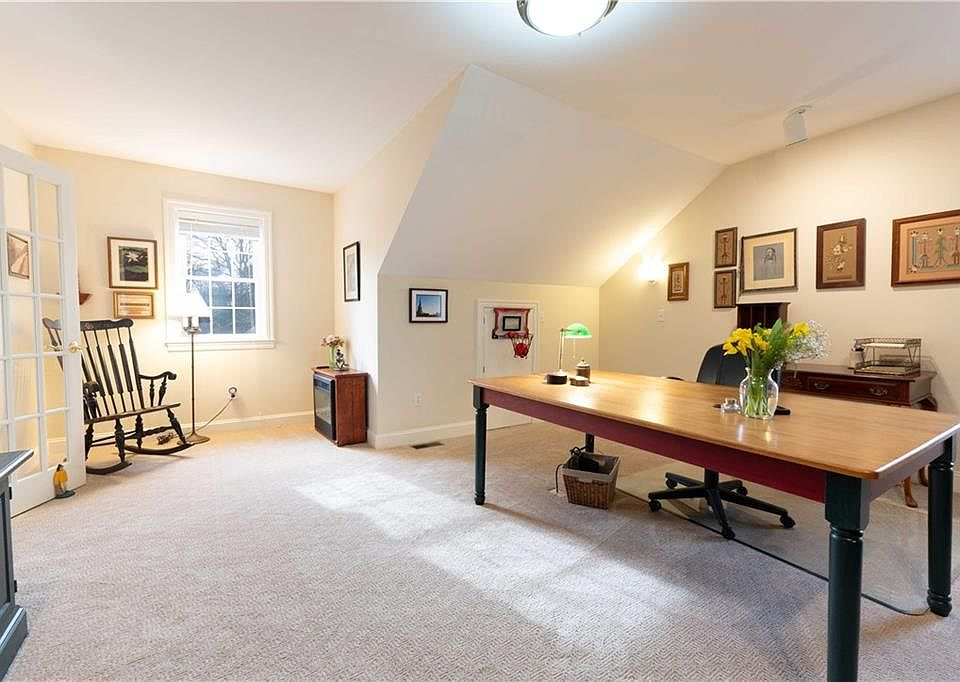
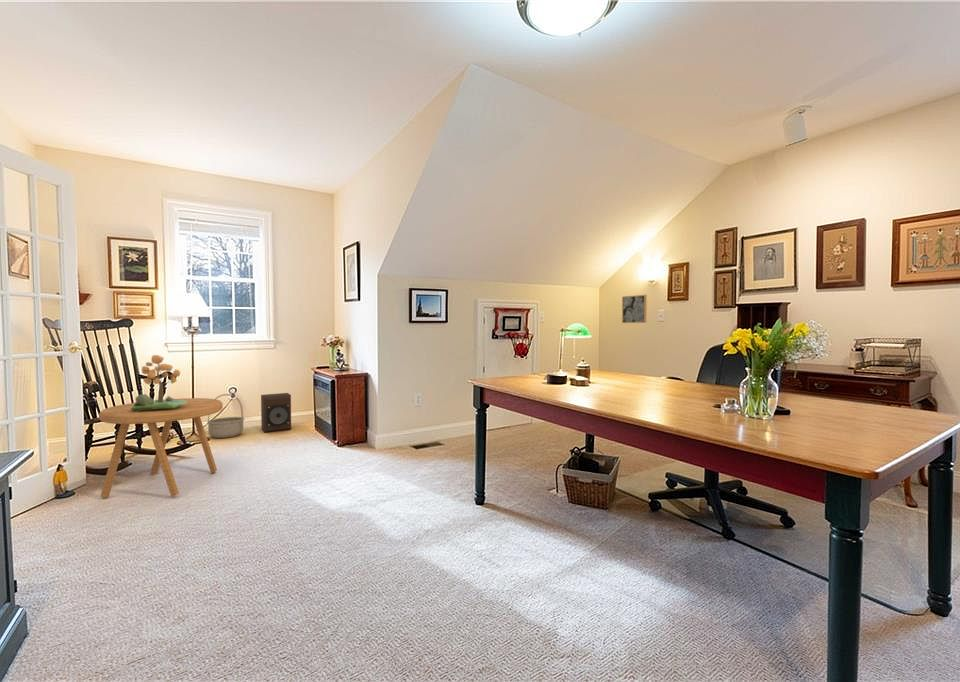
+ speaker [260,392,292,433]
+ basket [206,393,245,439]
+ small tree [130,354,187,411]
+ side table [98,397,224,499]
+ wall art [621,294,648,324]
